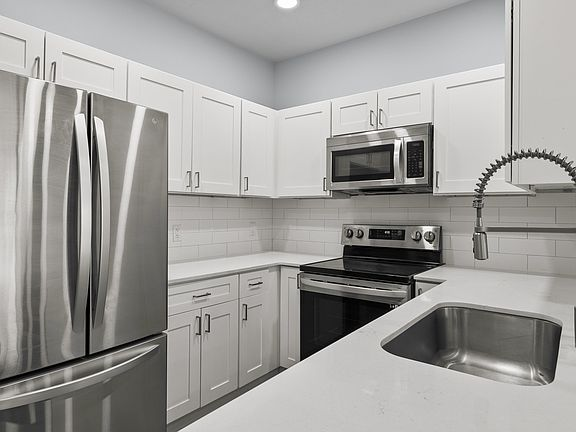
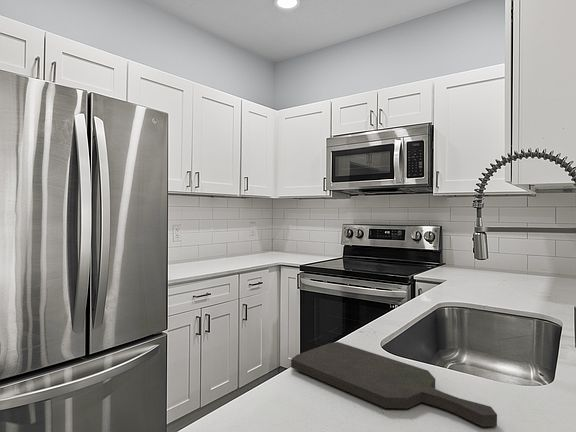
+ cutting board [290,341,498,428]
